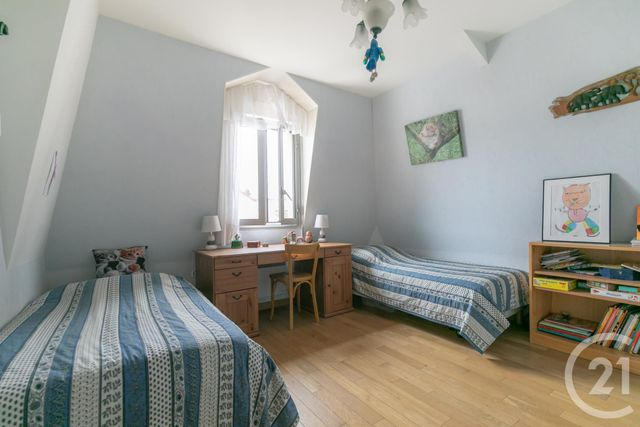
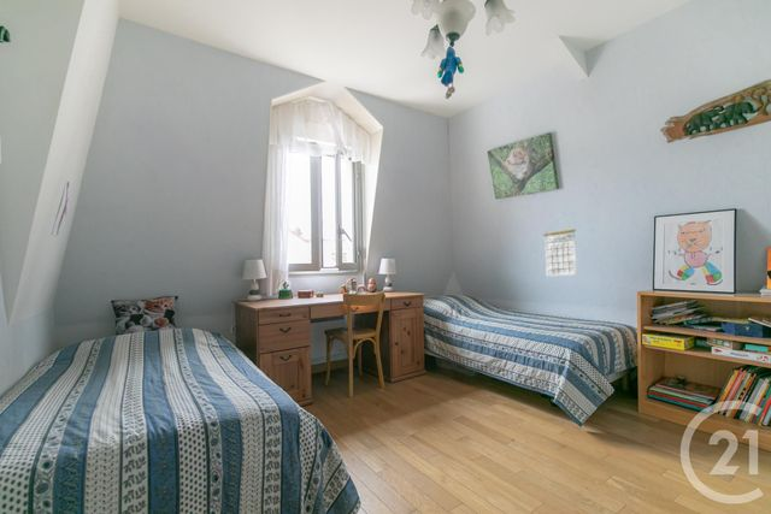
+ calendar [542,228,578,278]
